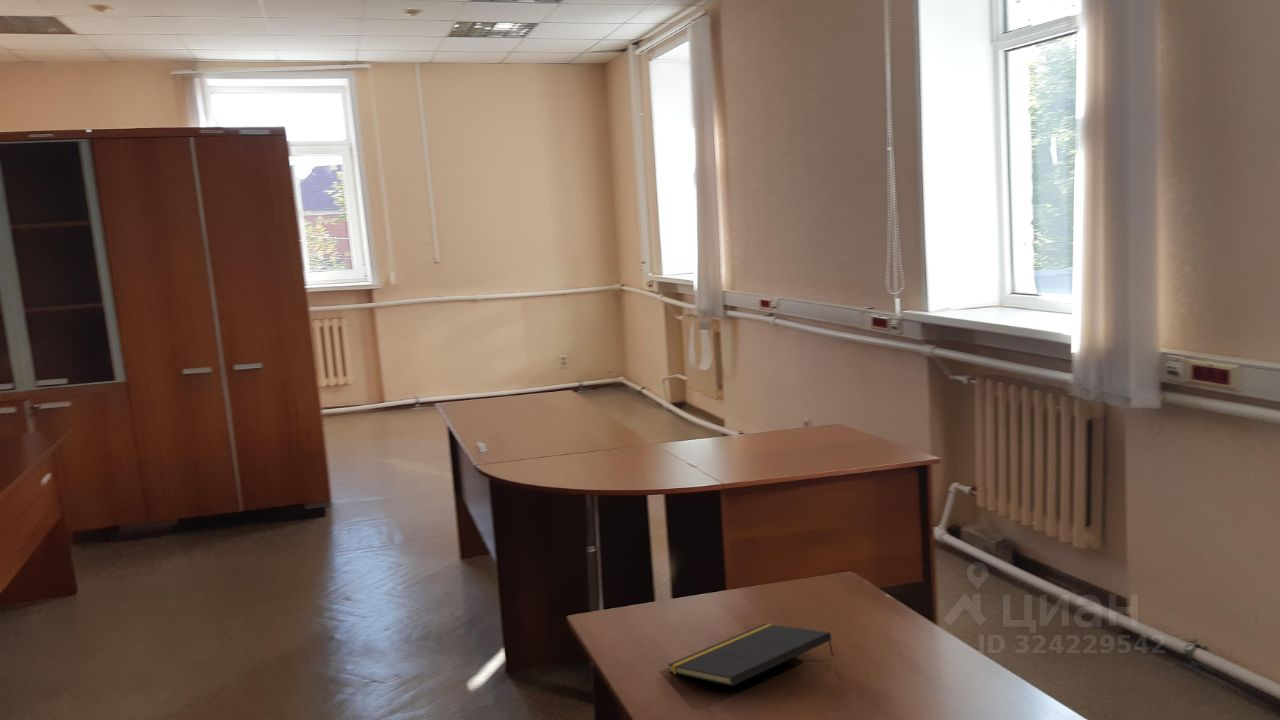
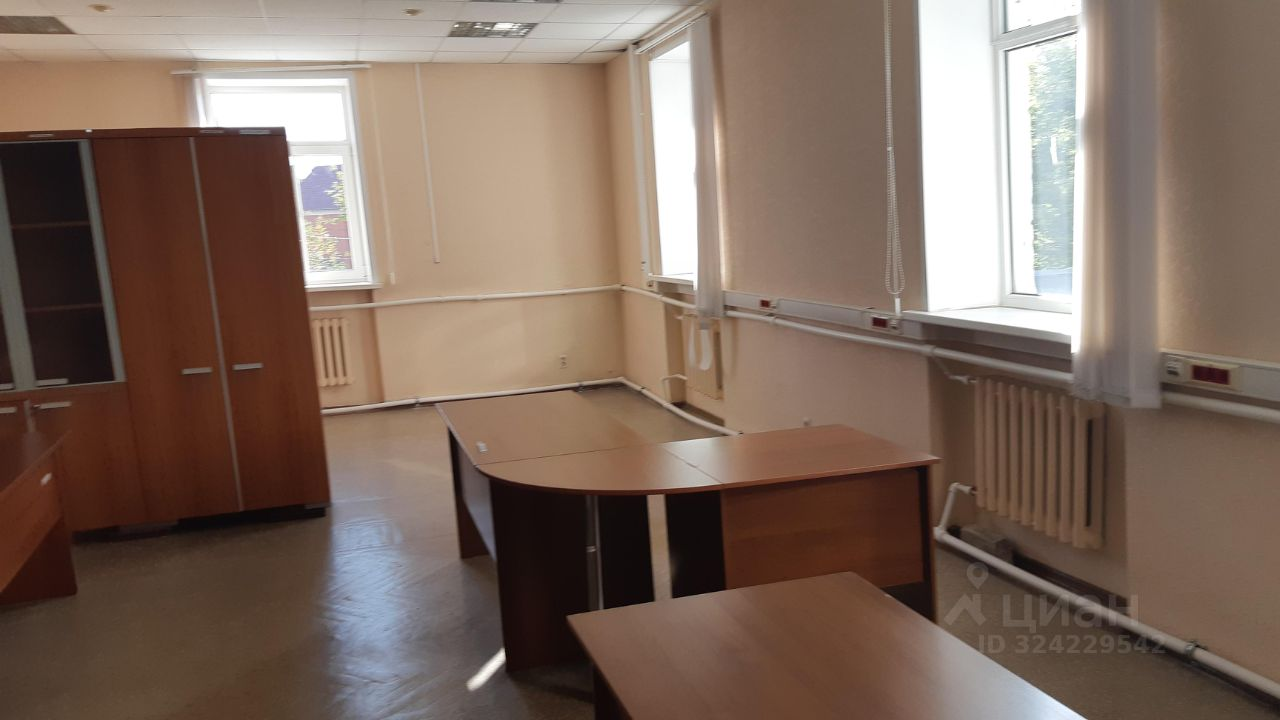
- notepad [667,623,835,687]
